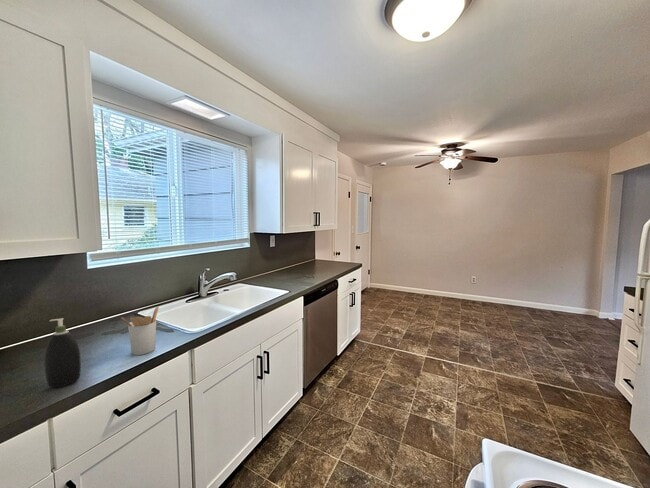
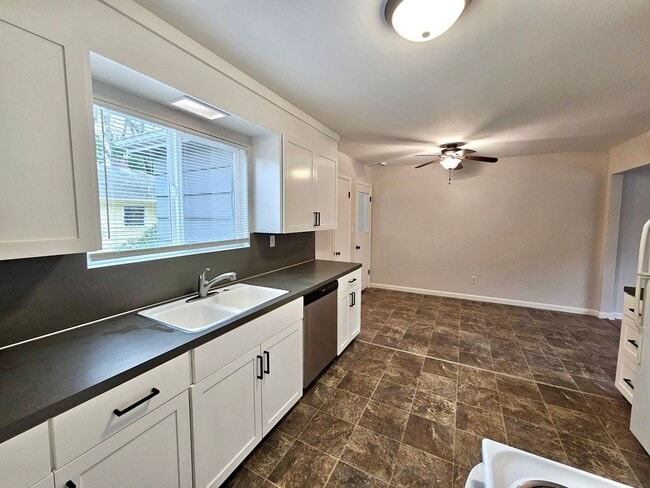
- utensil holder [121,306,160,356]
- soap dispenser [43,317,82,388]
